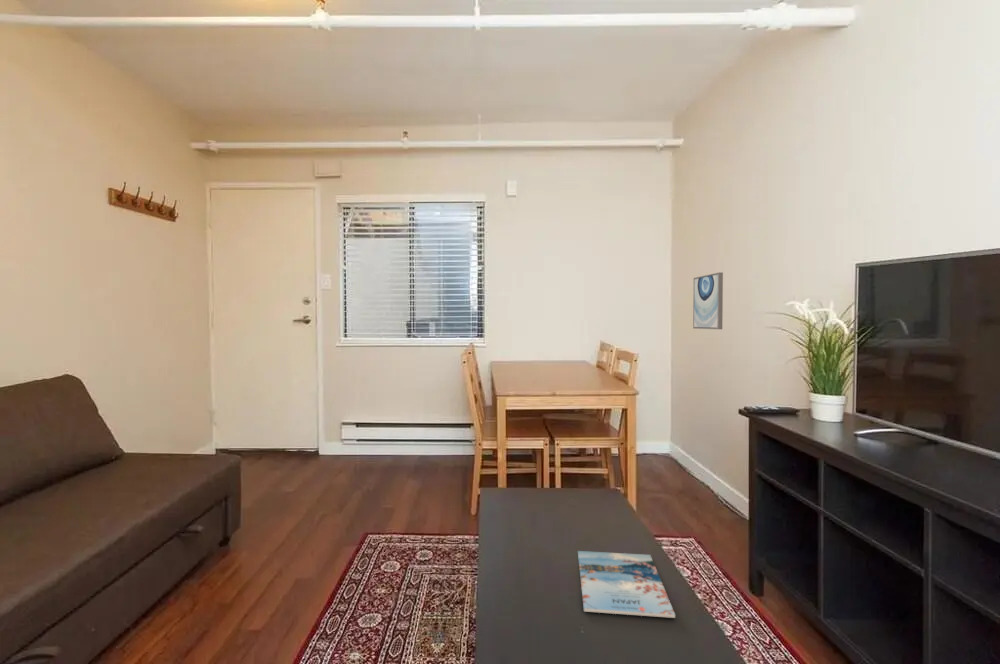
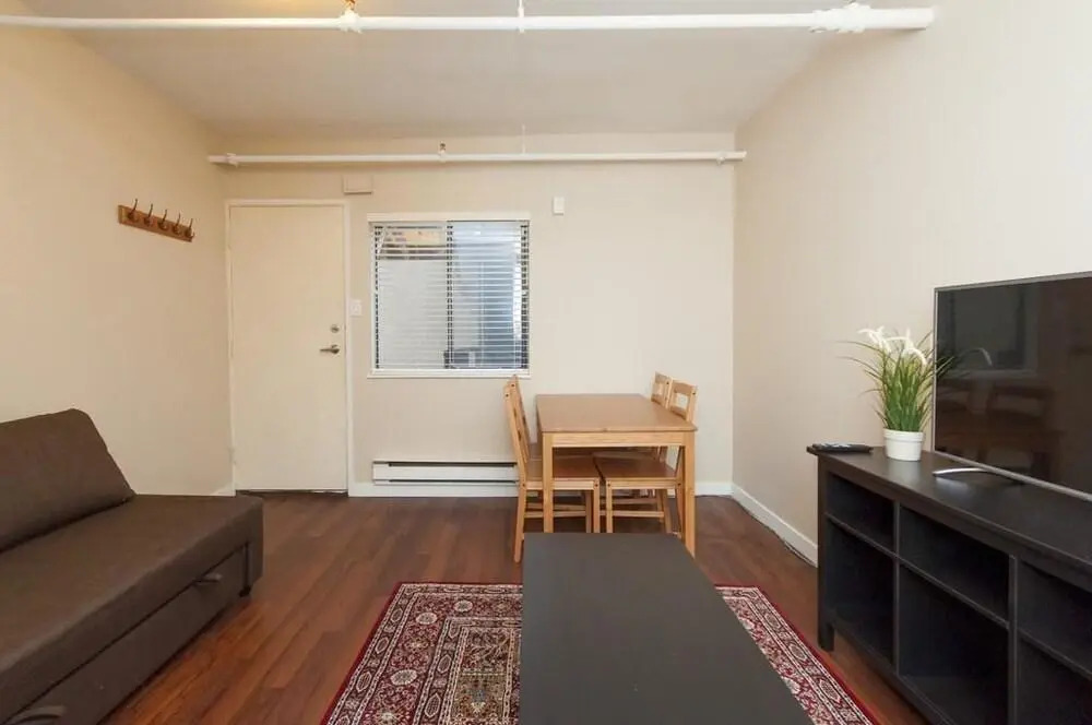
- magazine [577,550,676,619]
- wall art [692,271,724,330]
